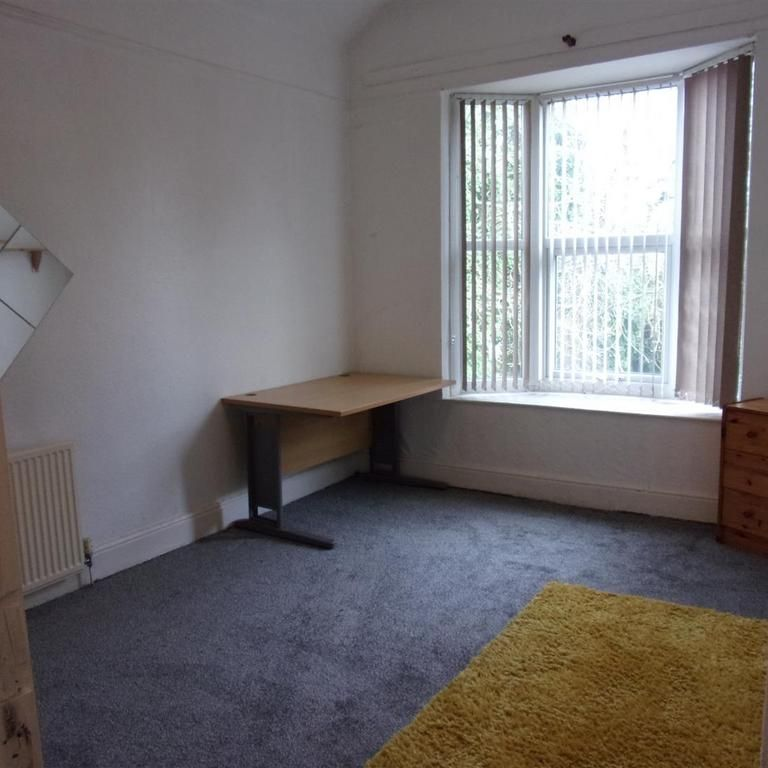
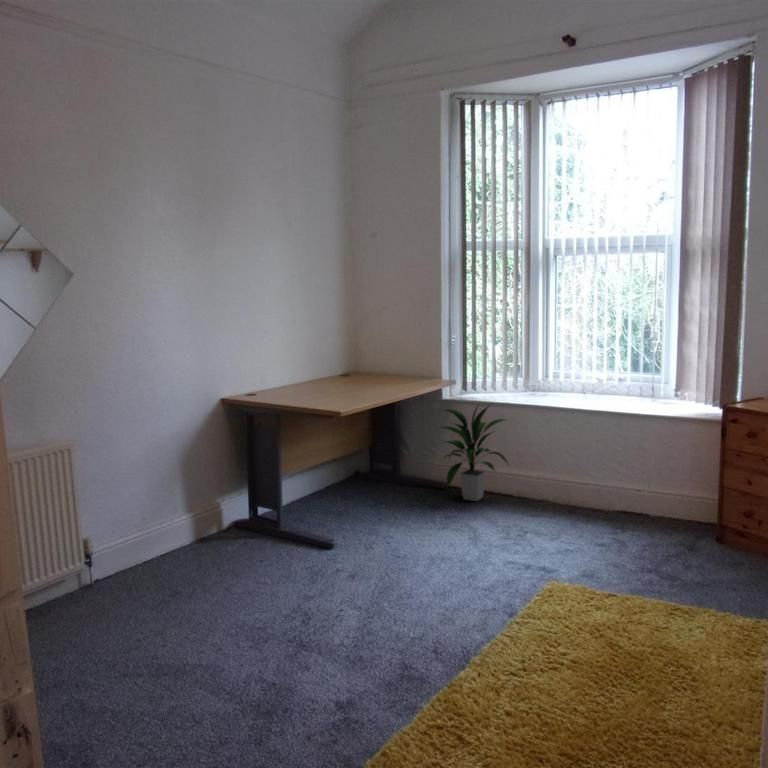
+ indoor plant [436,401,512,502]
